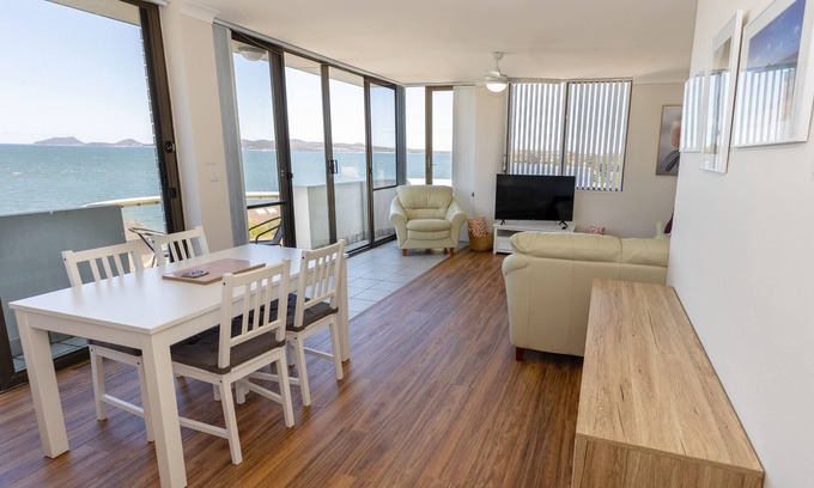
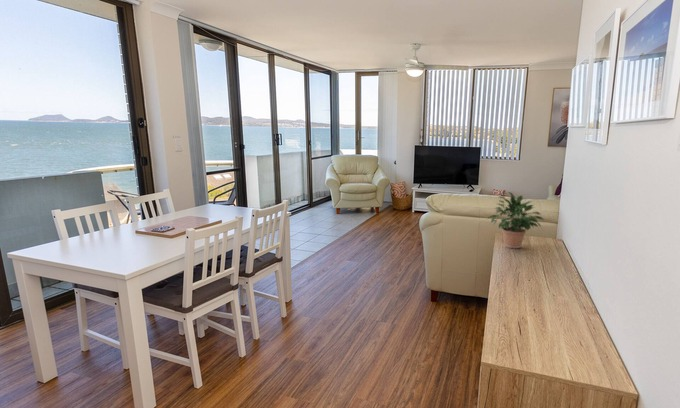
+ potted plant [488,191,545,249]
